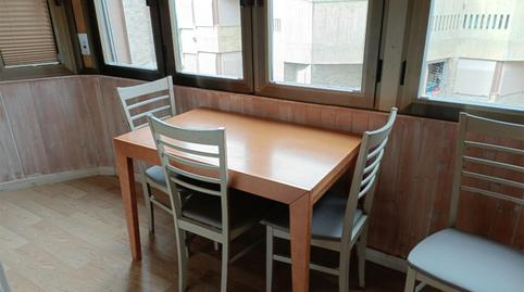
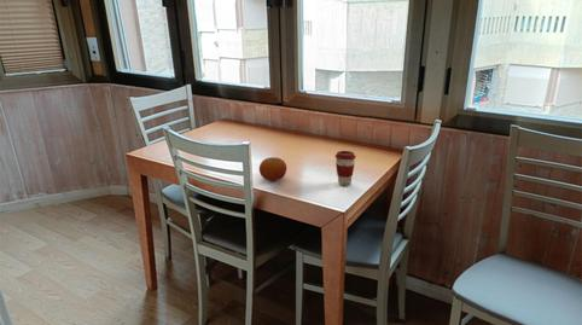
+ fruit [258,156,287,181]
+ coffee cup [334,150,357,187]
